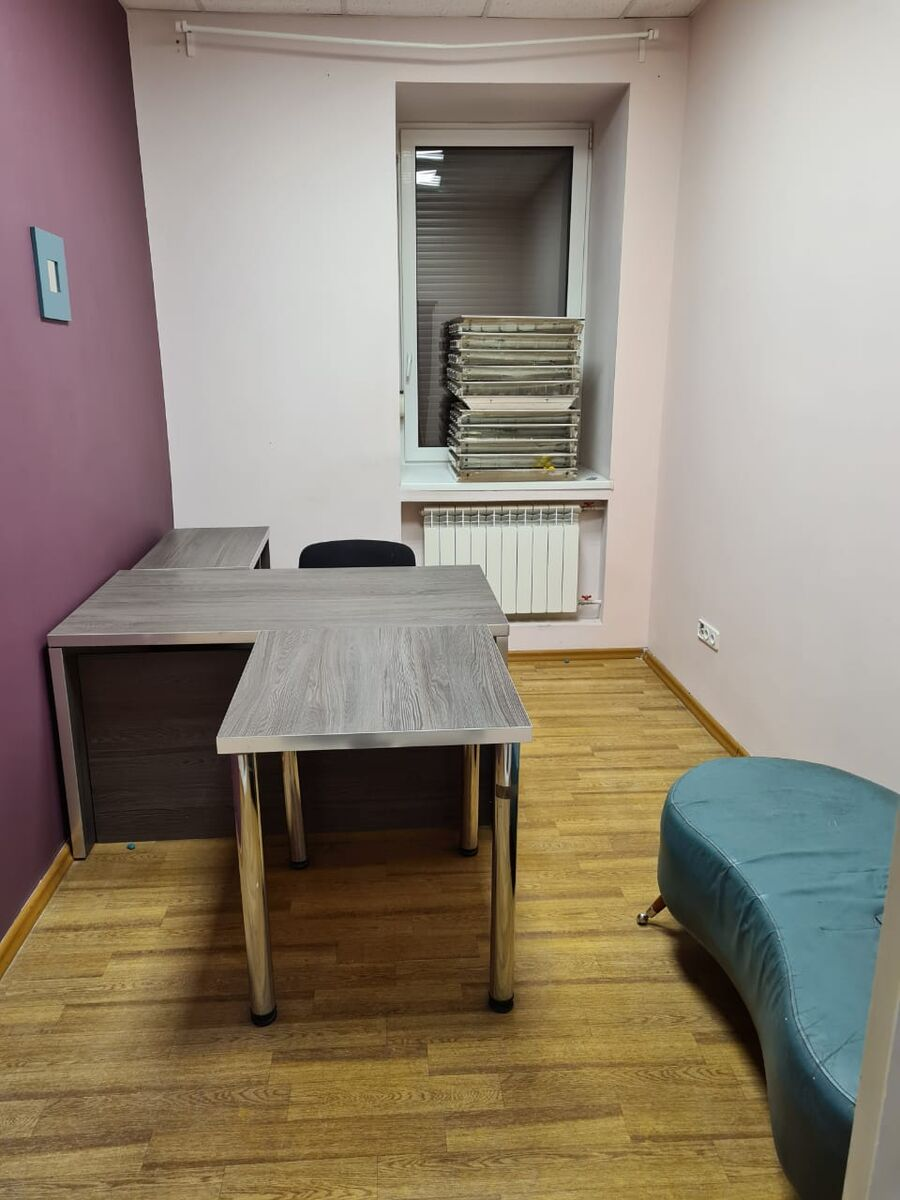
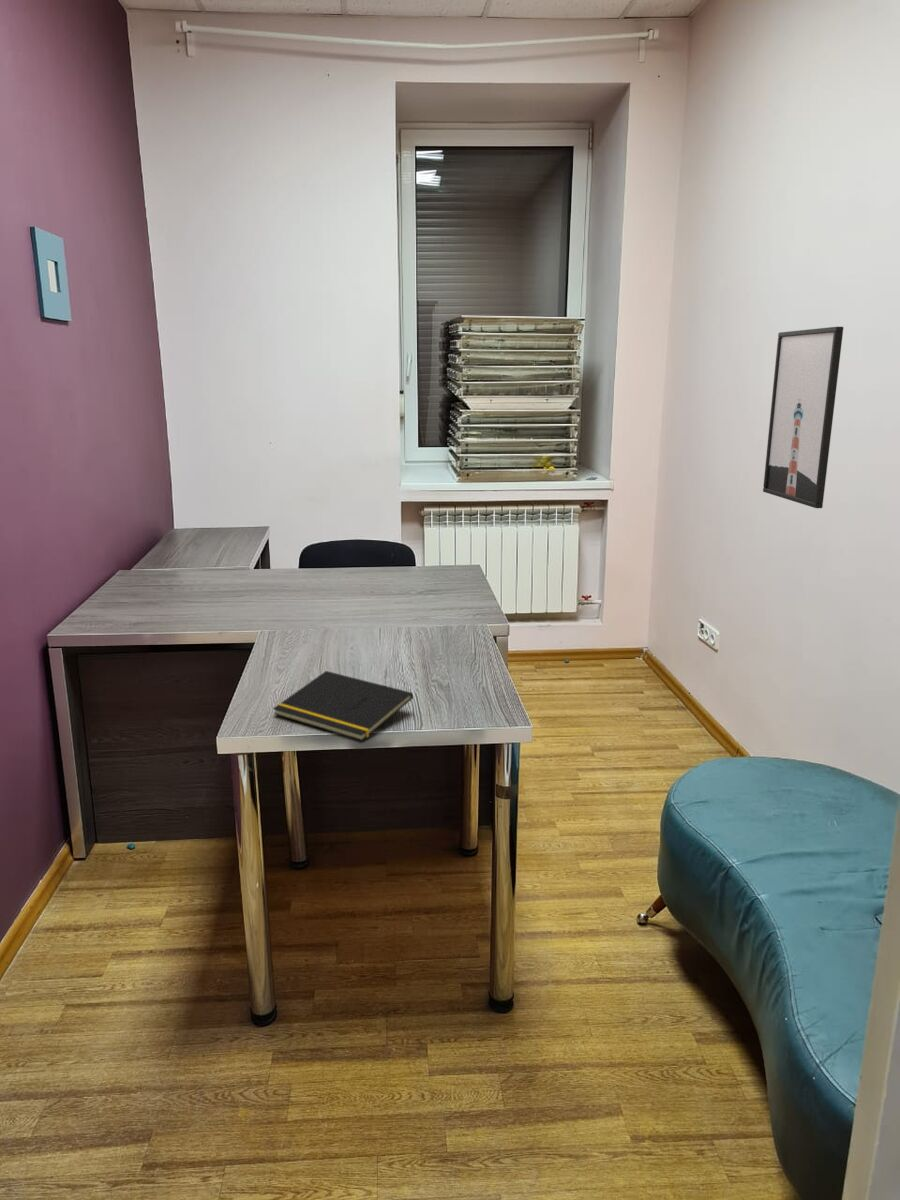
+ notepad [272,670,414,742]
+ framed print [762,326,844,509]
